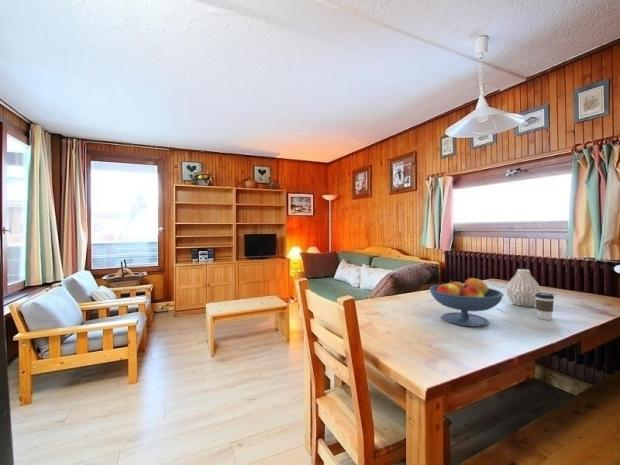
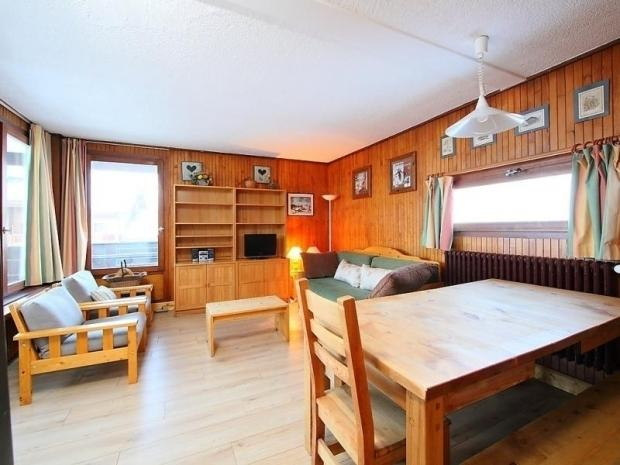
- coffee cup [535,291,555,321]
- vase [506,268,542,308]
- fruit bowl [428,277,505,328]
